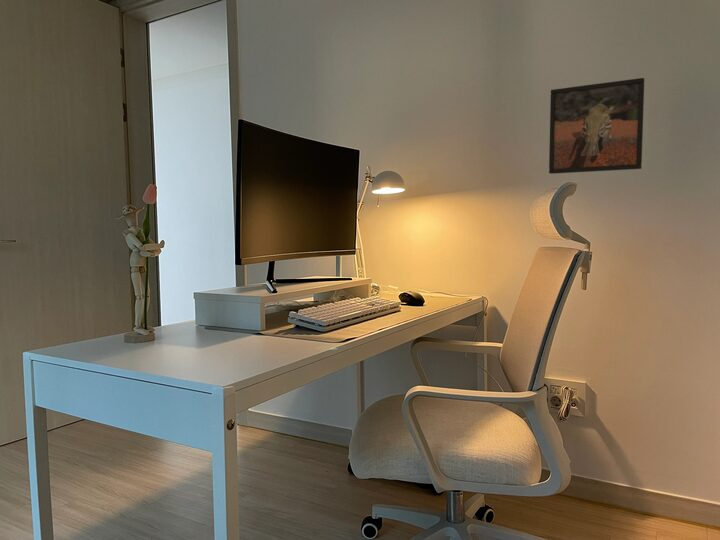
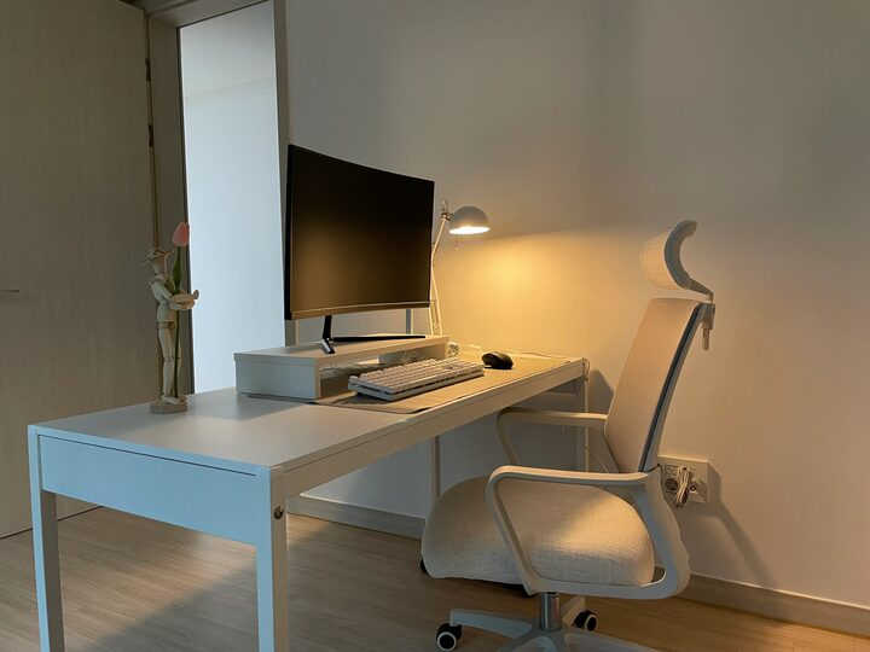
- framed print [548,77,645,175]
